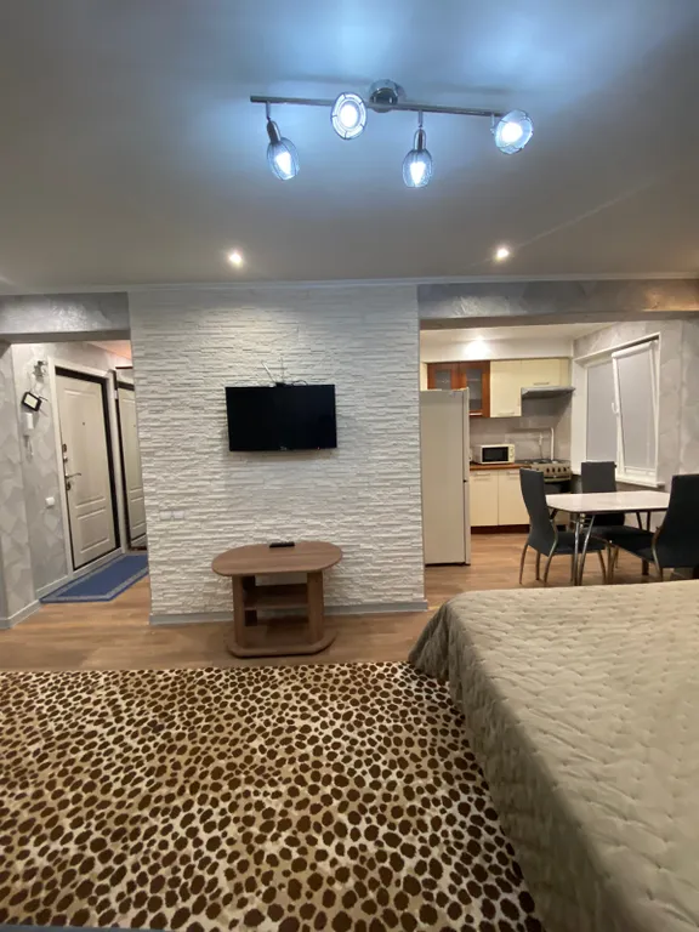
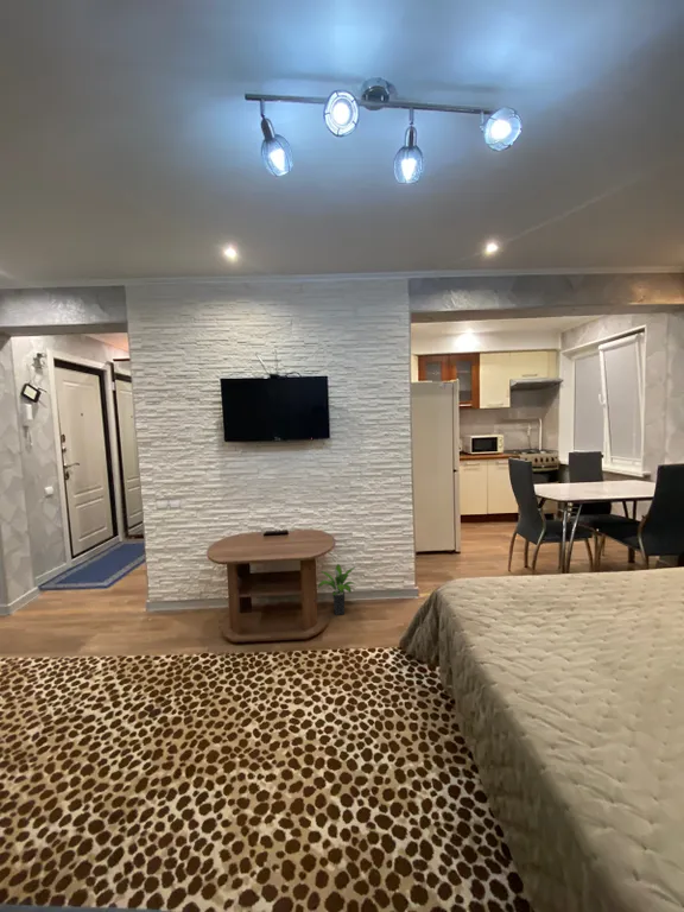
+ potted plant [317,563,357,616]
